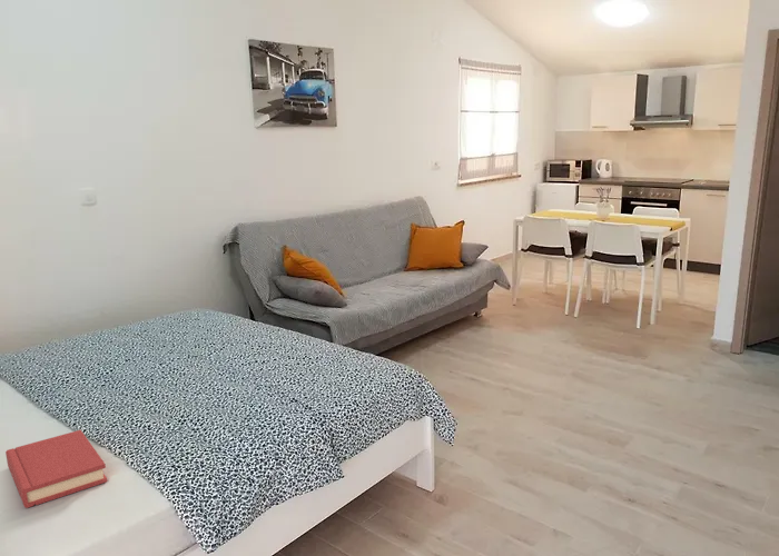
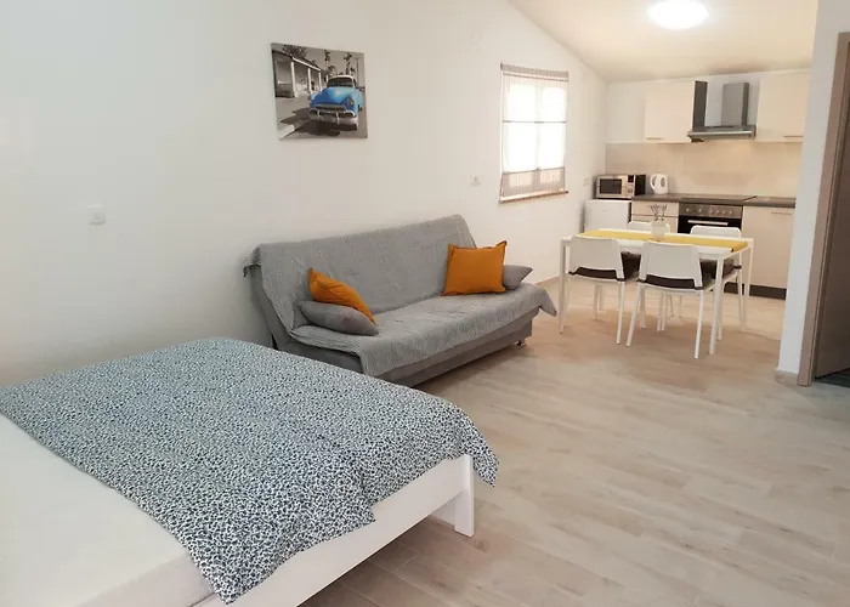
- hardback book [4,429,108,509]
